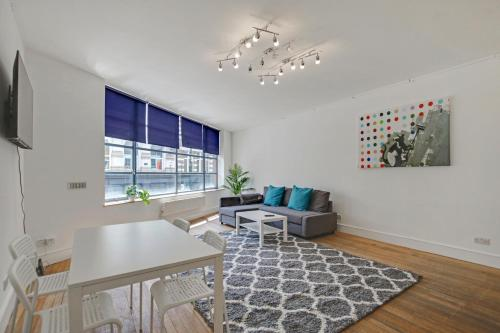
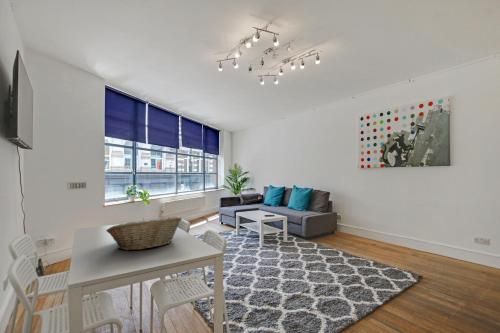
+ fruit basket [105,216,182,251]
